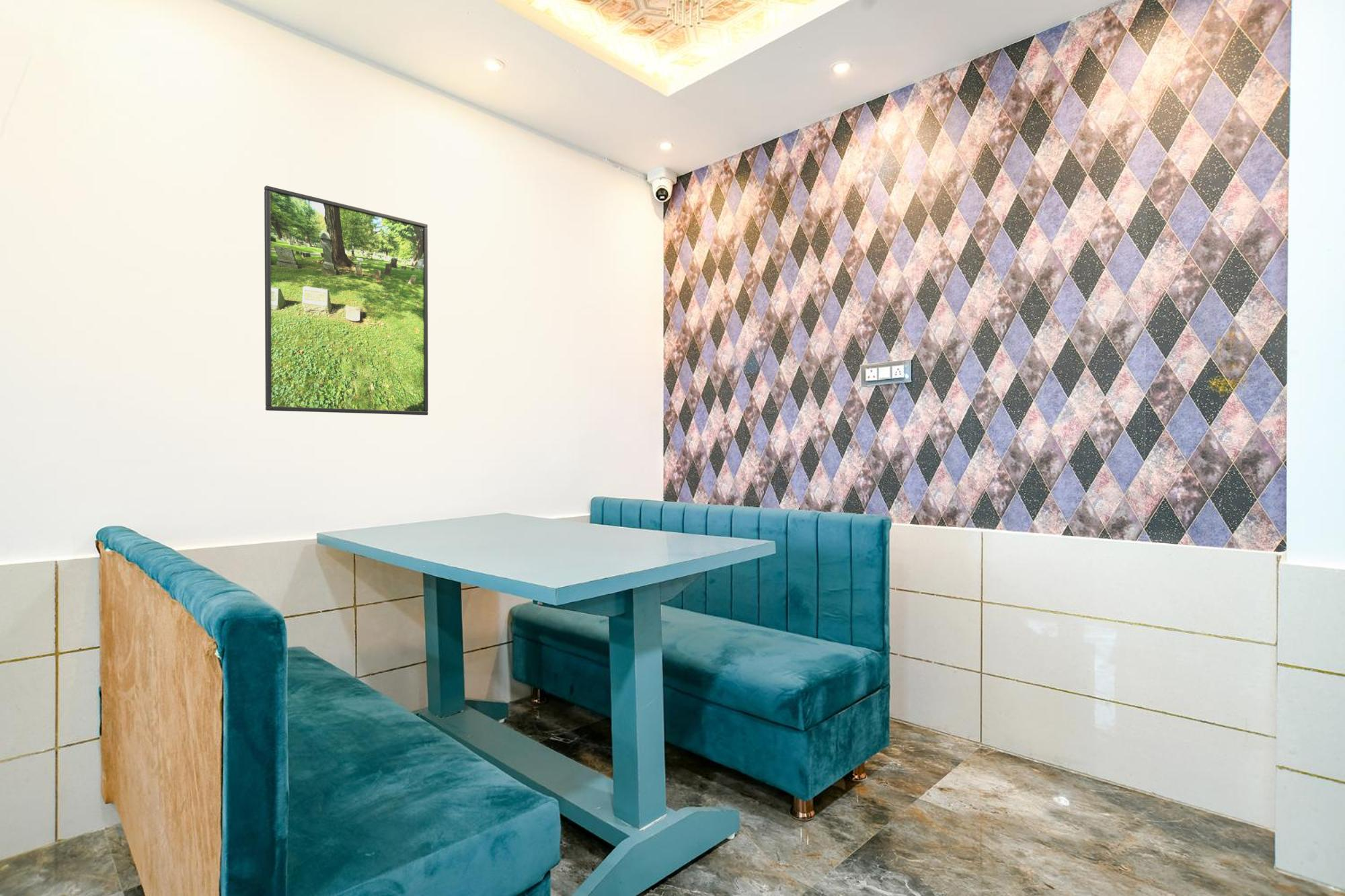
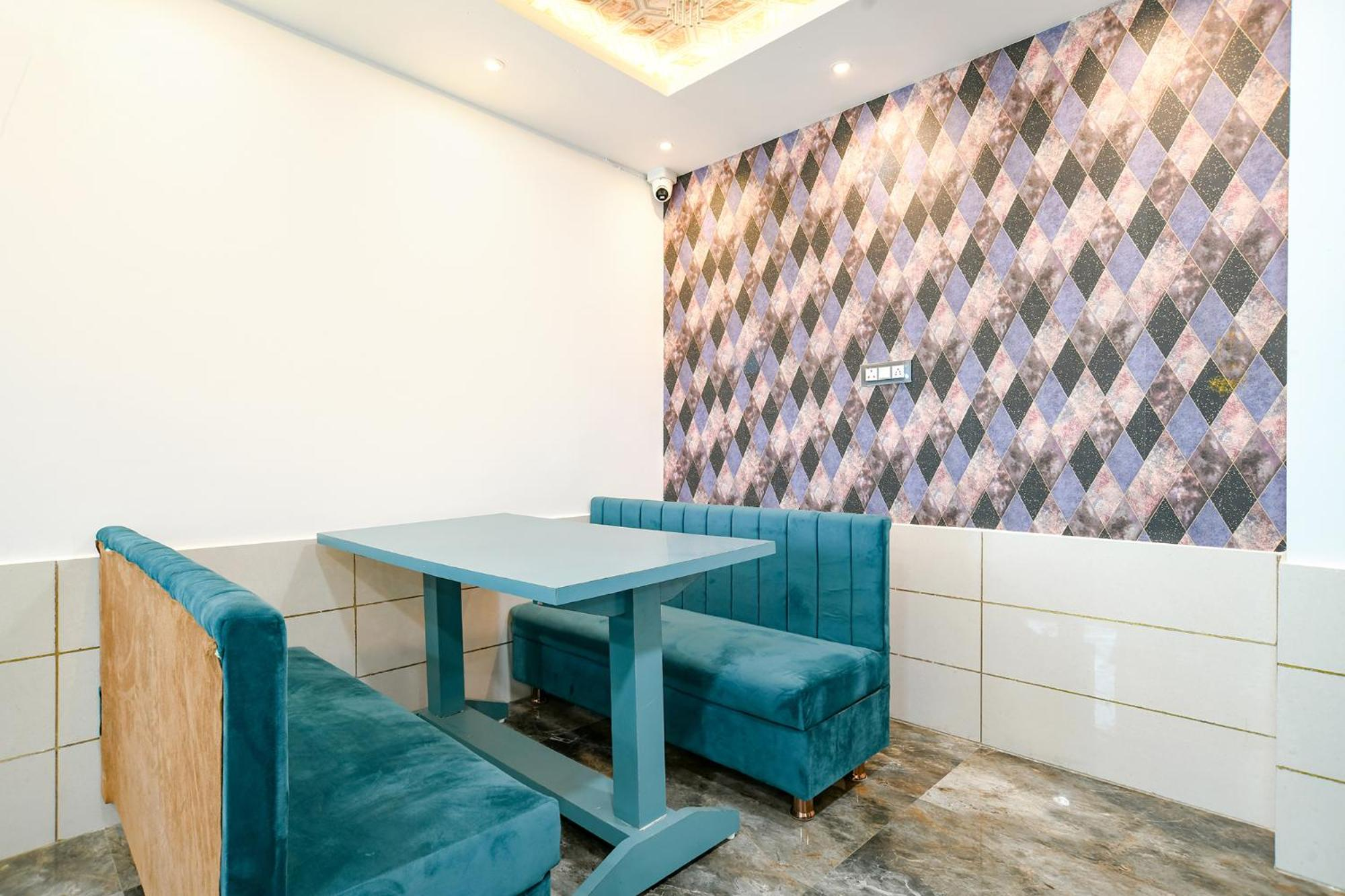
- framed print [264,185,428,416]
